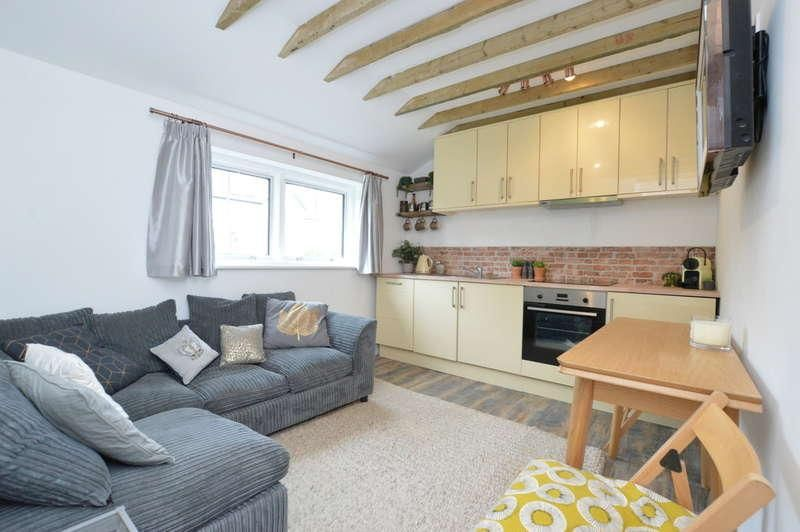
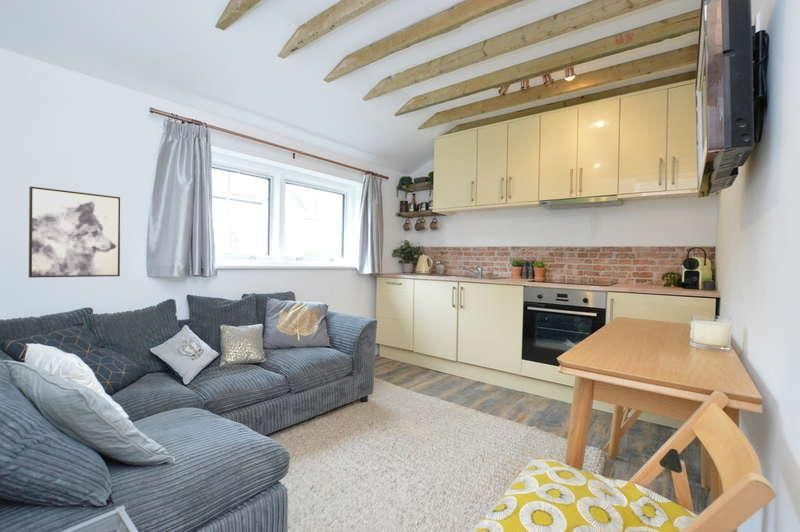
+ wall art [28,186,122,279]
